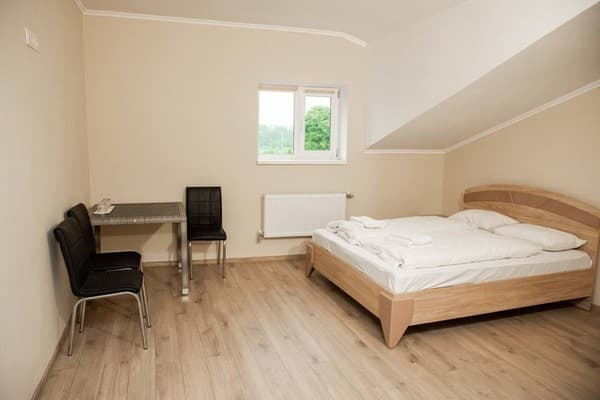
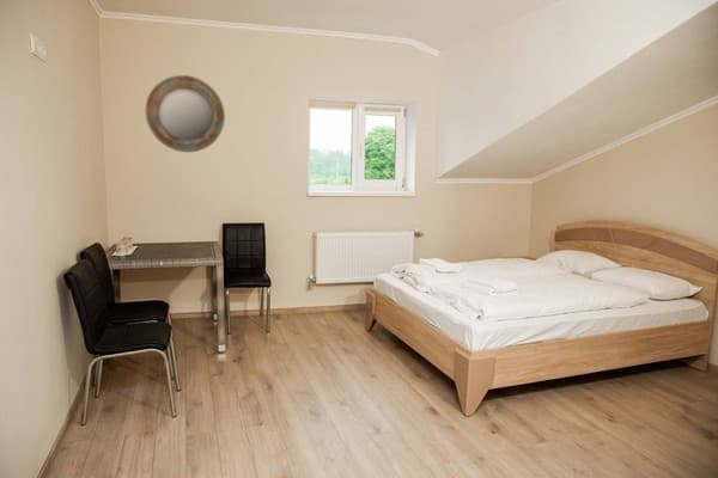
+ home mirror [145,74,226,153]
